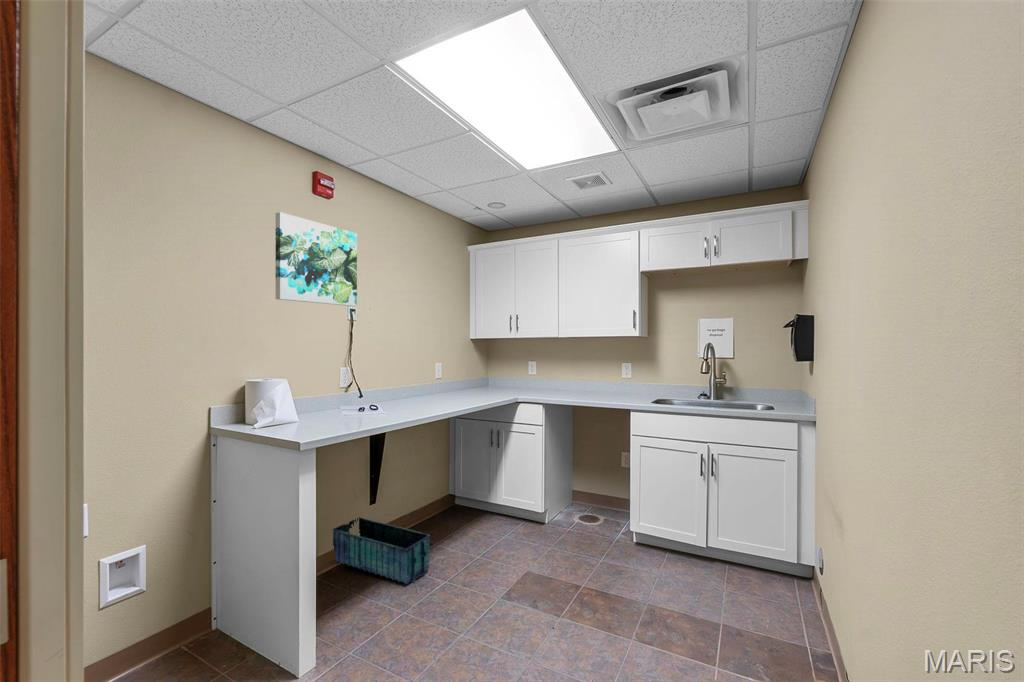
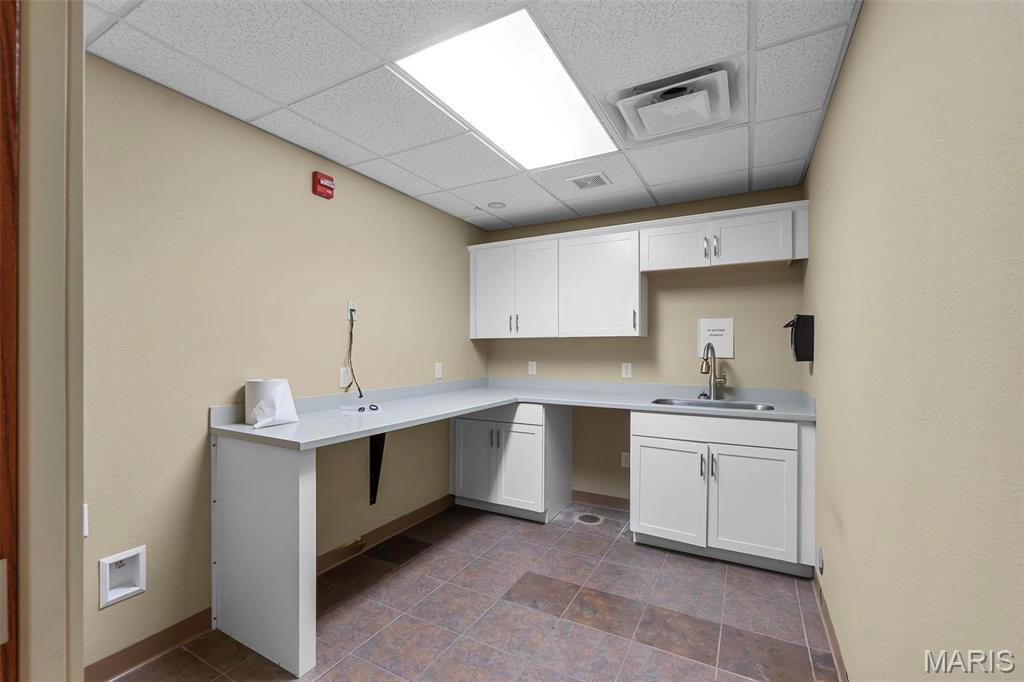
- wall art [275,211,358,307]
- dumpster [332,516,431,585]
